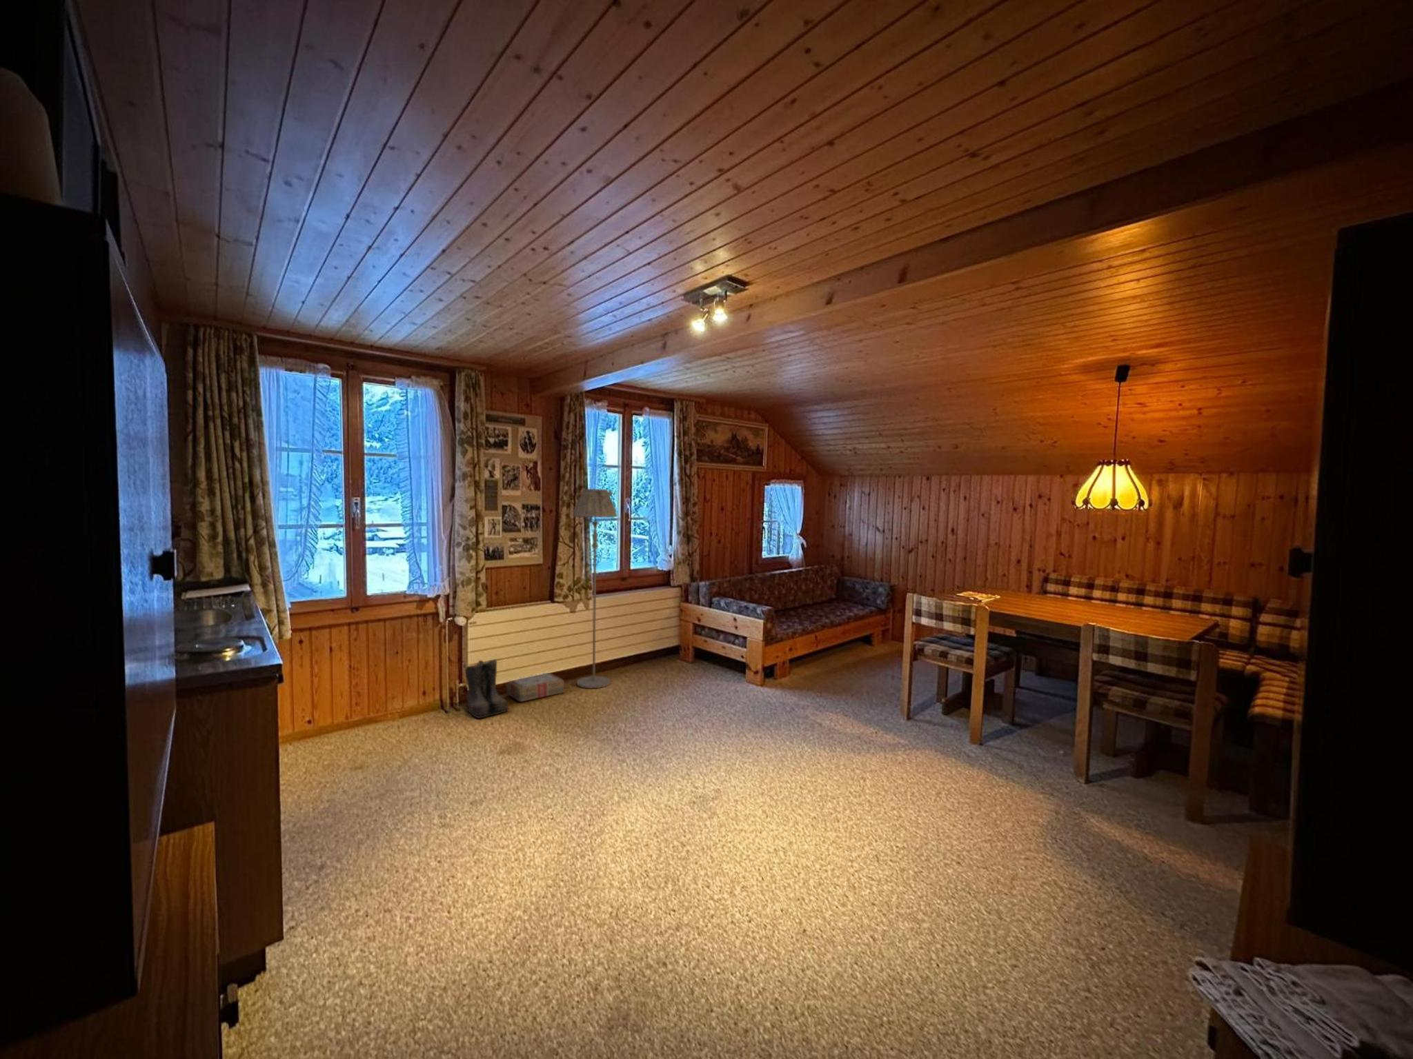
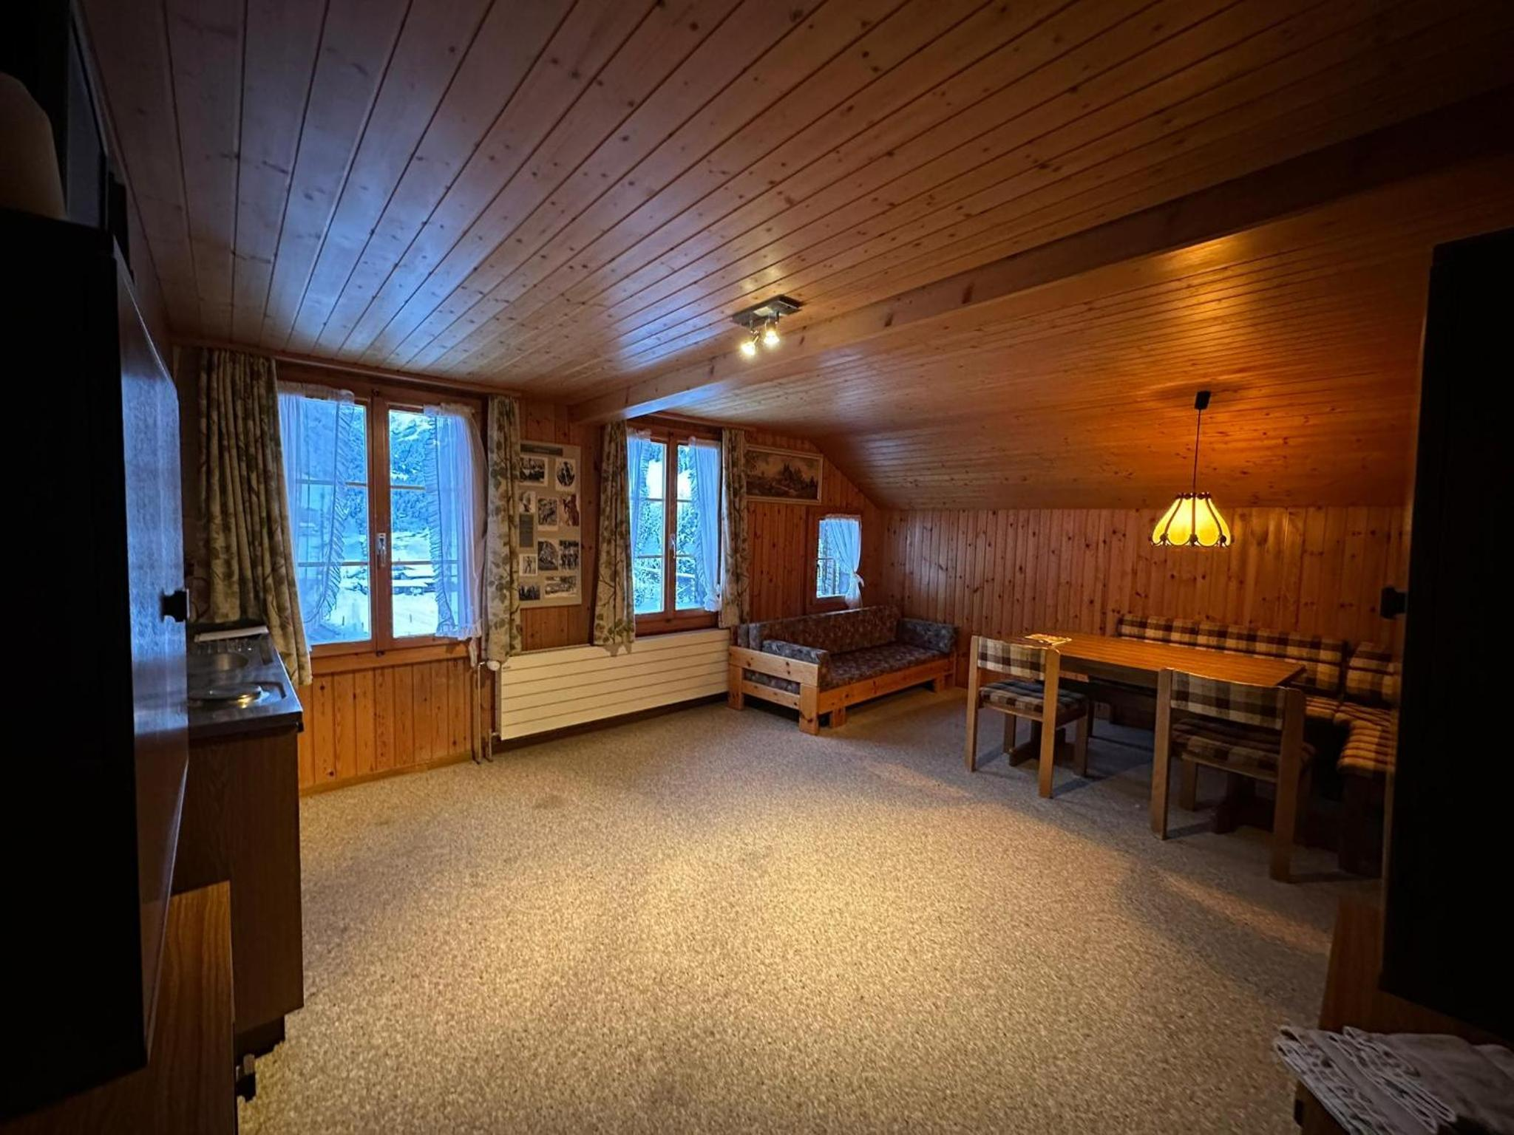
- boots [462,660,512,719]
- floor lamp [572,488,619,690]
- carton [506,673,565,703]
